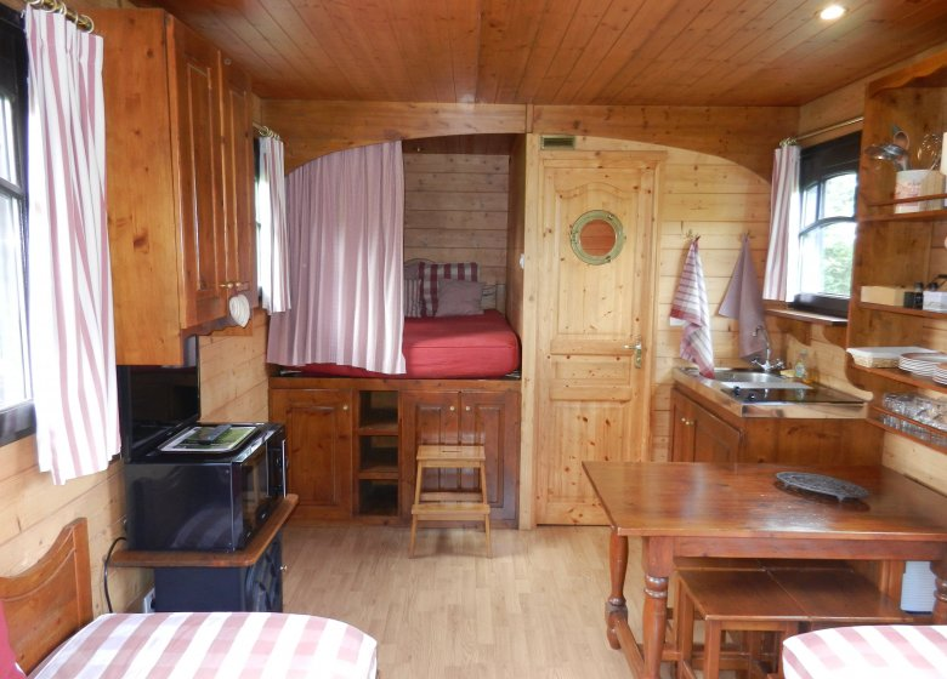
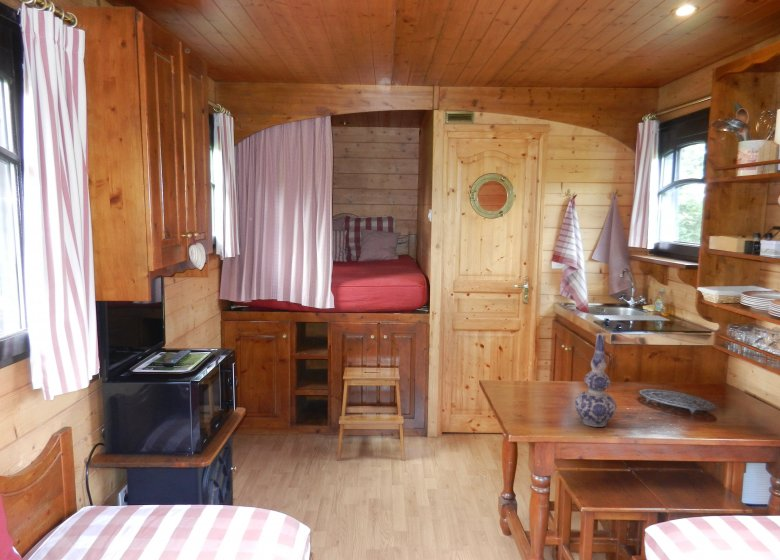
+ vase [574,332,617,428]
